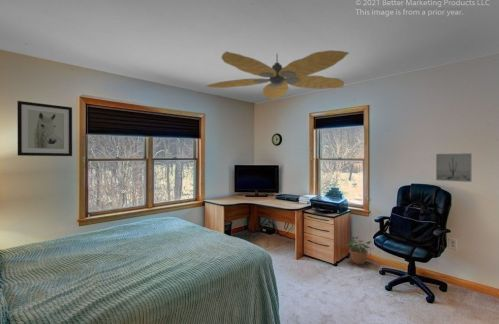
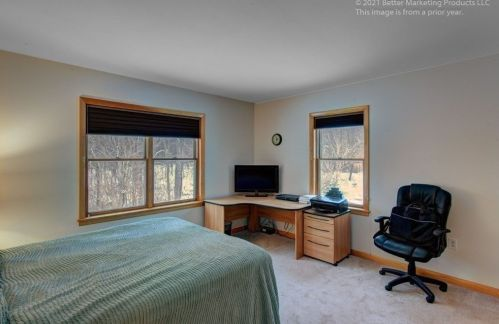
- wall art [435,152,473,183]
- wall art [16,100,73,157]
- potted plant [344,236,373,265]
- ceiling fan [205,49,350,100]
